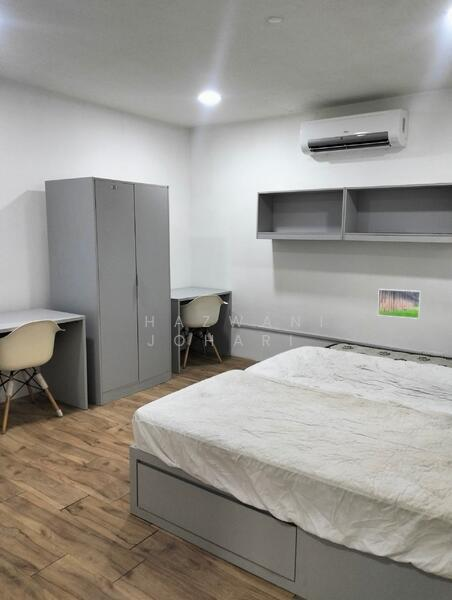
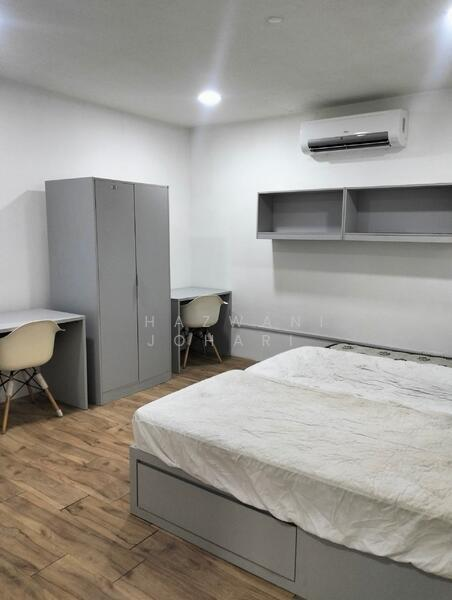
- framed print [377,288,422,320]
